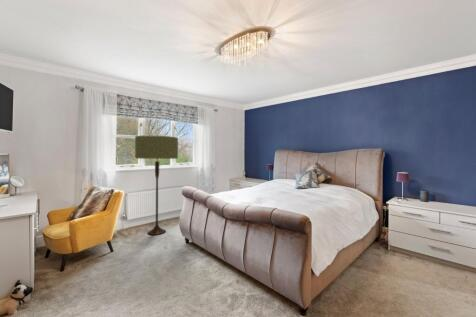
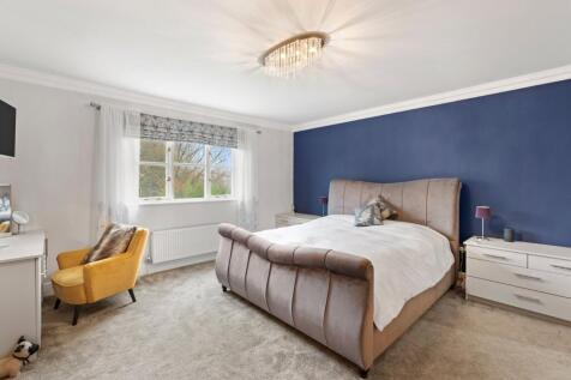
- floor lamp [134,134,179,236]
